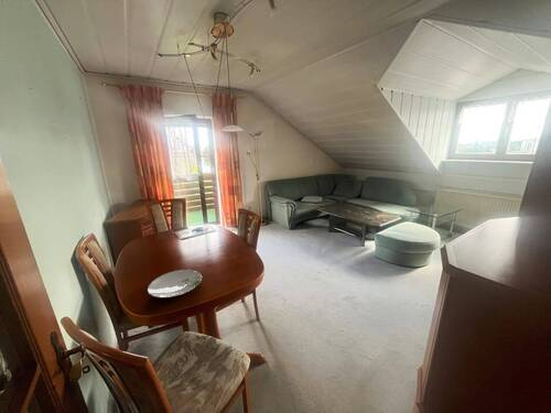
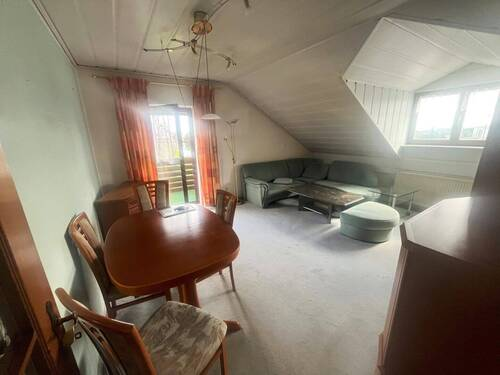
- plate [147,269,203,298]
